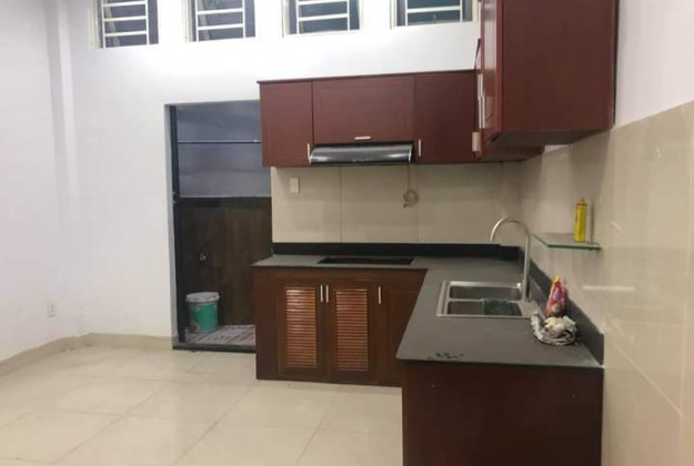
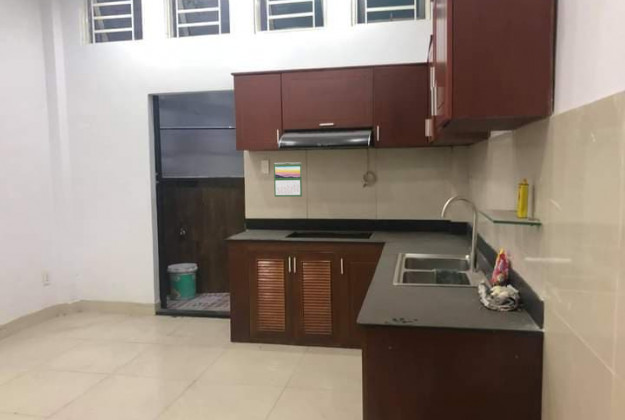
+ calendar [273,161,303,198]
